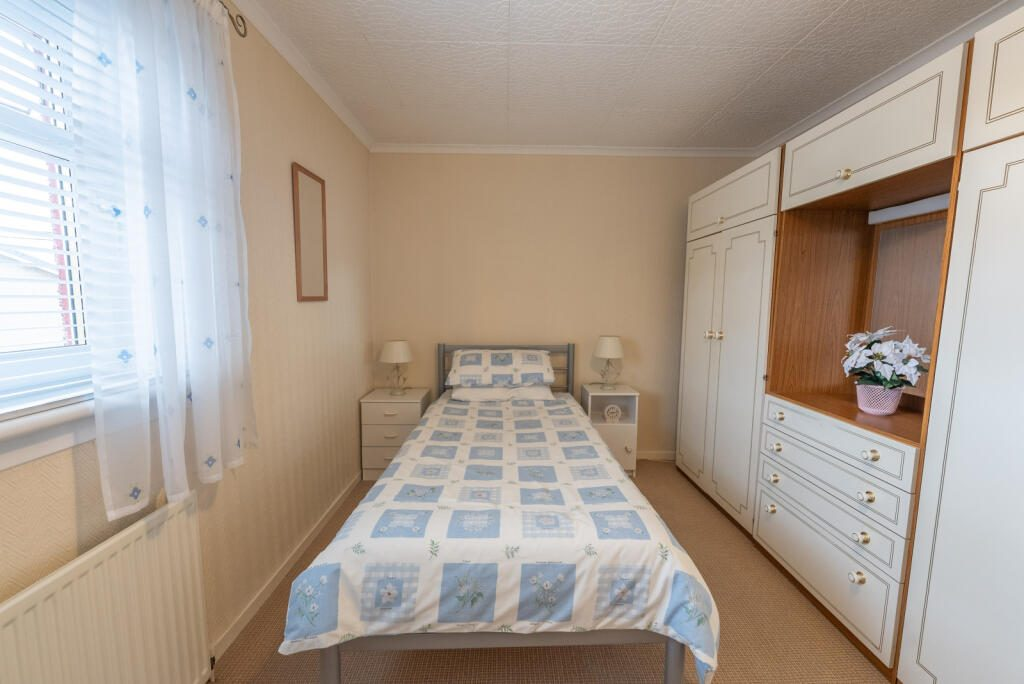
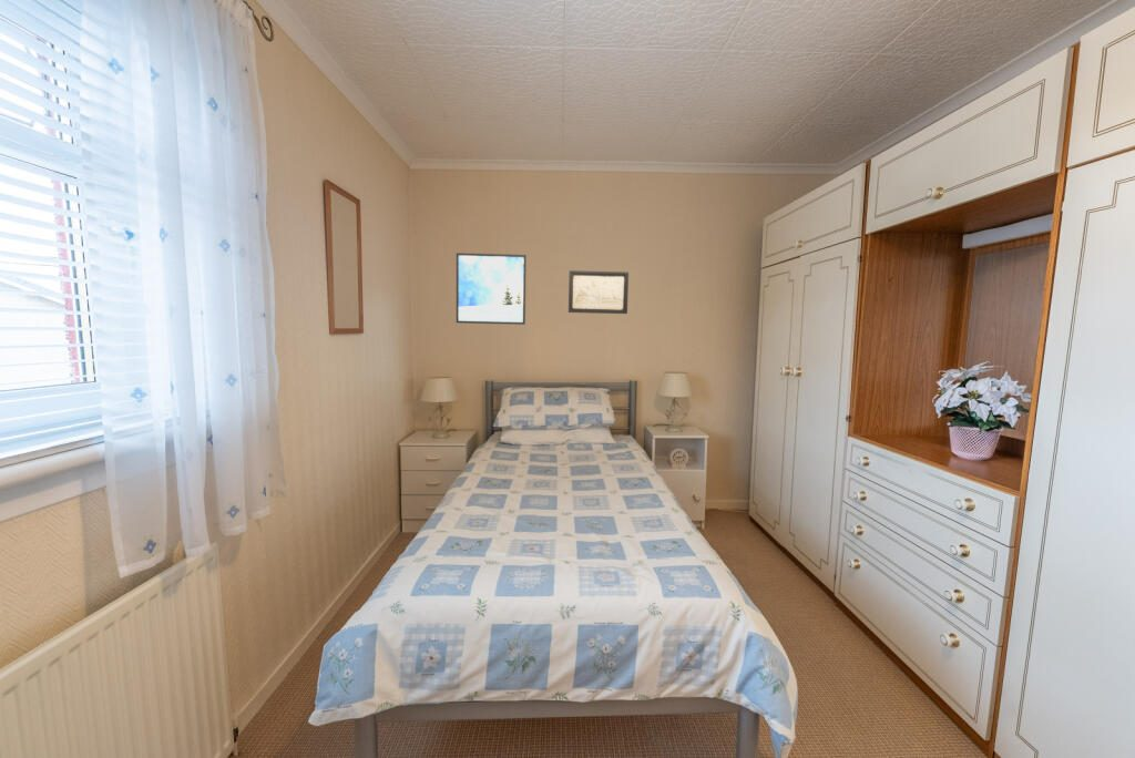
+ wall art [568,269,630,315]
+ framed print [456,252,528,326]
